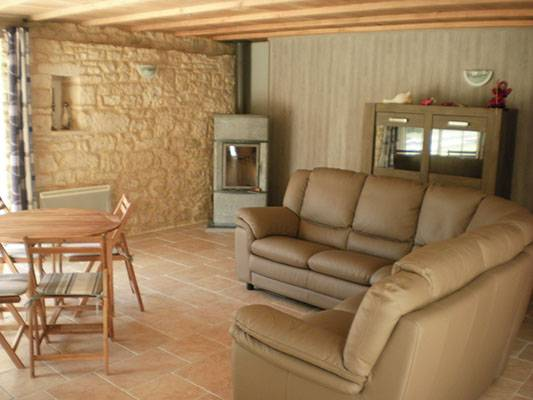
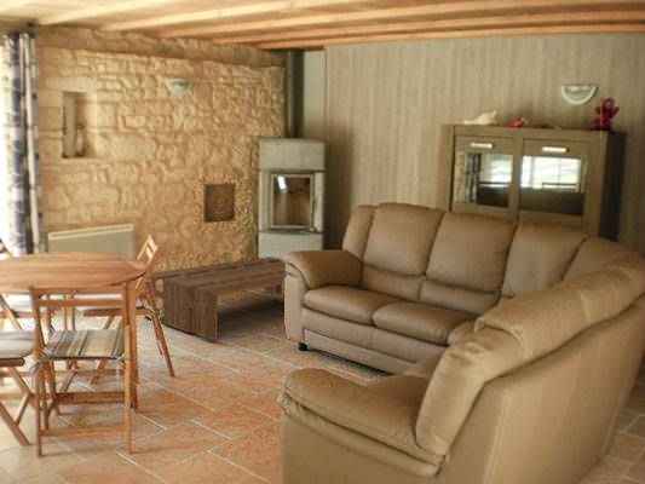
+ coffee table [144,255,287,341]
+ wall art [202,182,237,224]
